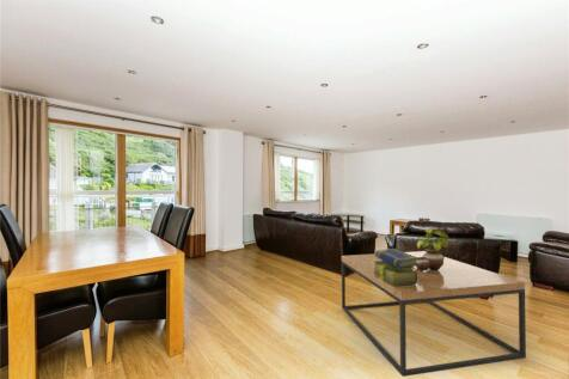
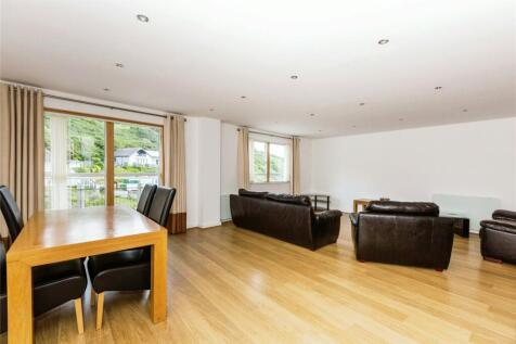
- potted plant [416,227,449,271]
- coffee table [341,250,527,378]
- stack of books [372,247,418,287]
